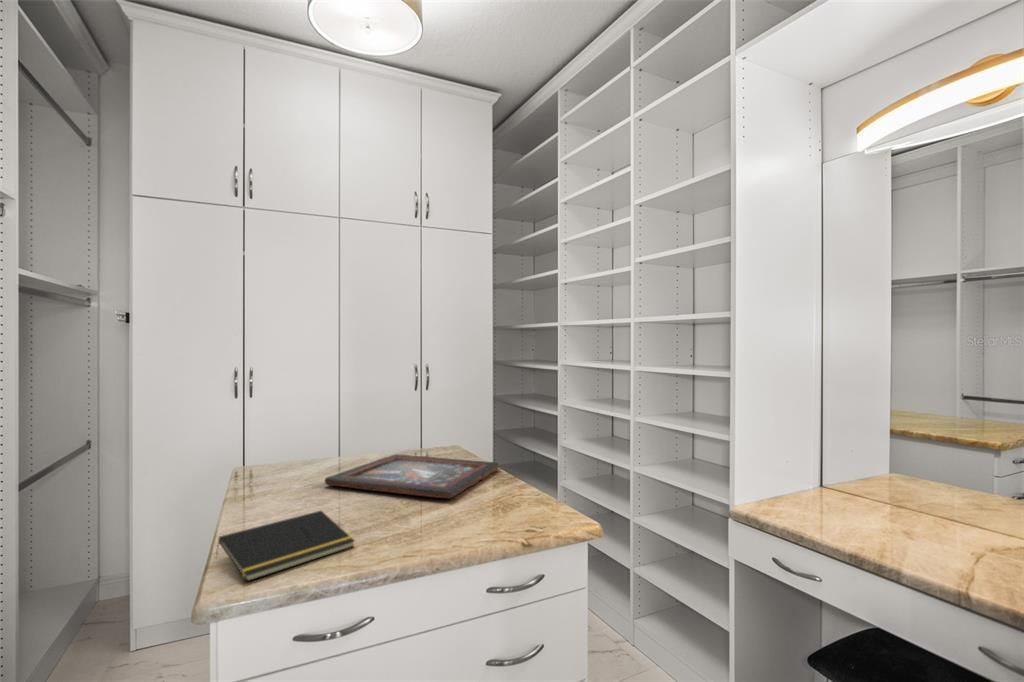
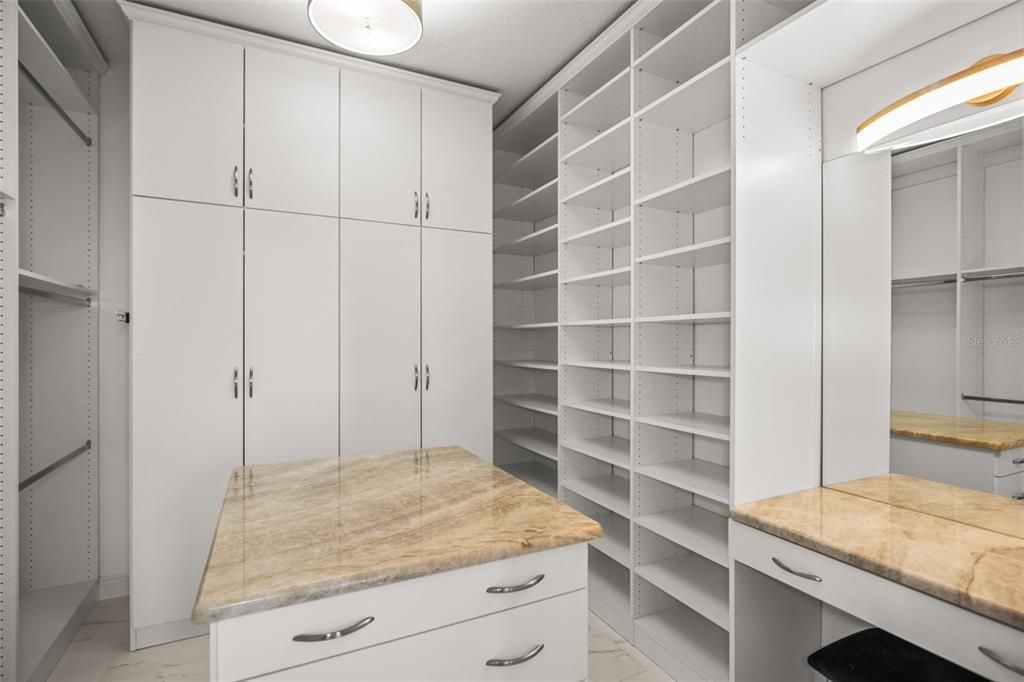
- decorative tray [324,453,500,499]
- notepad [214,510,356,583]
